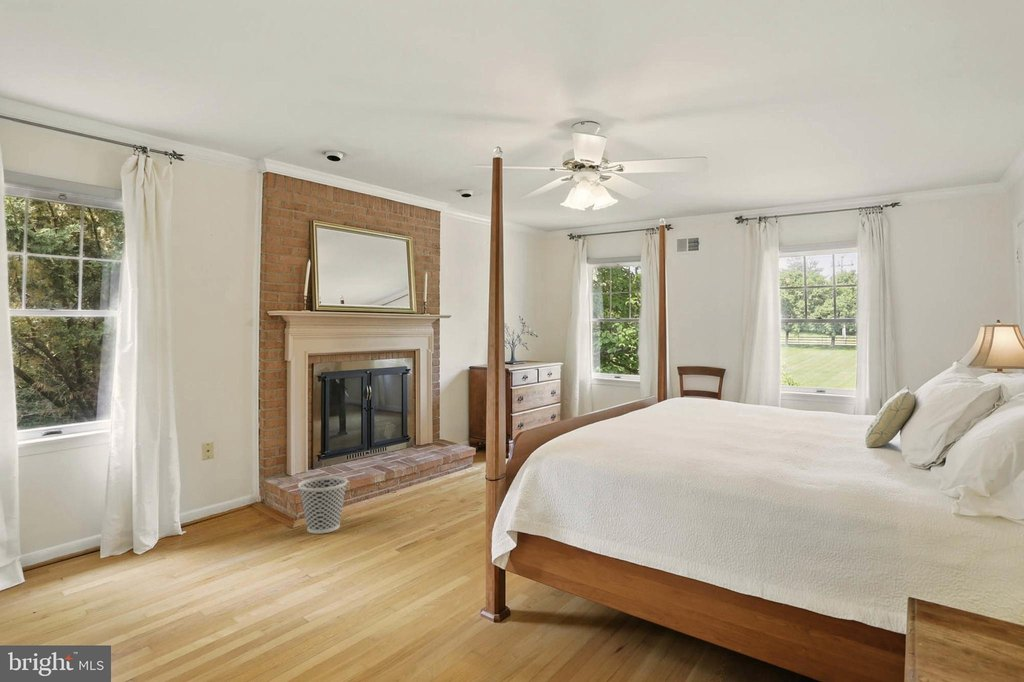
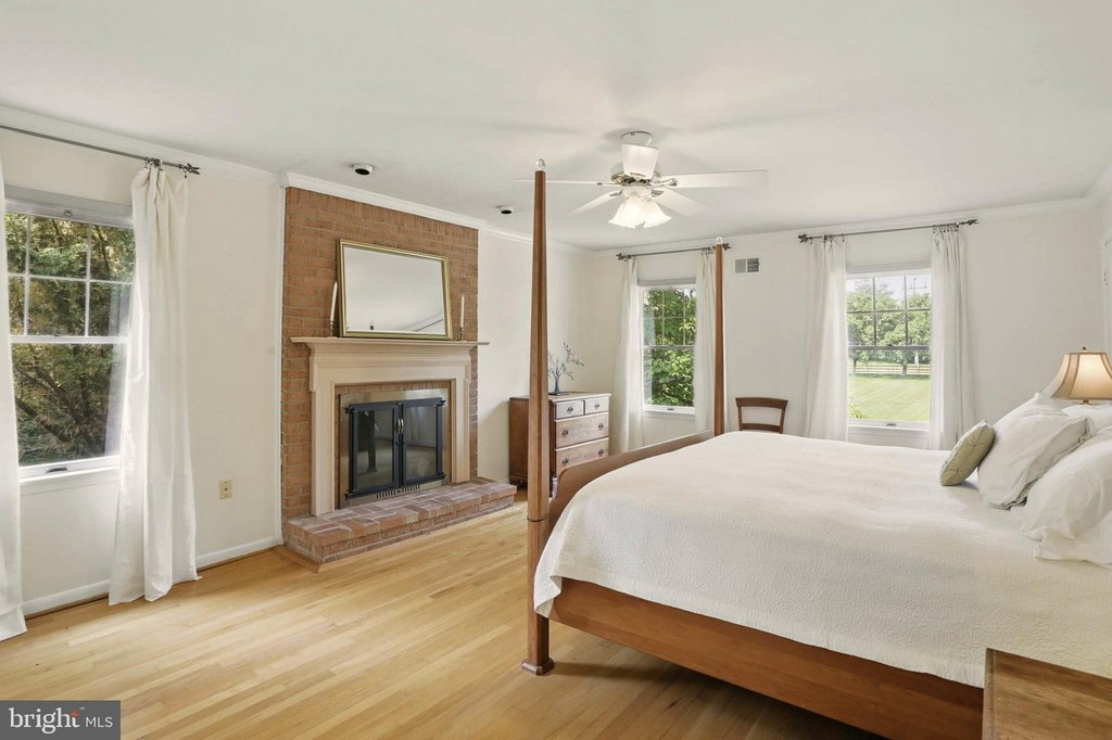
- wastebasket [297,475,349,535]
